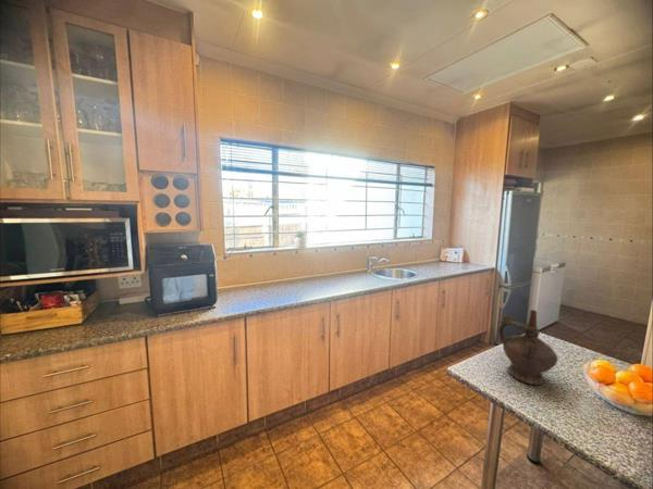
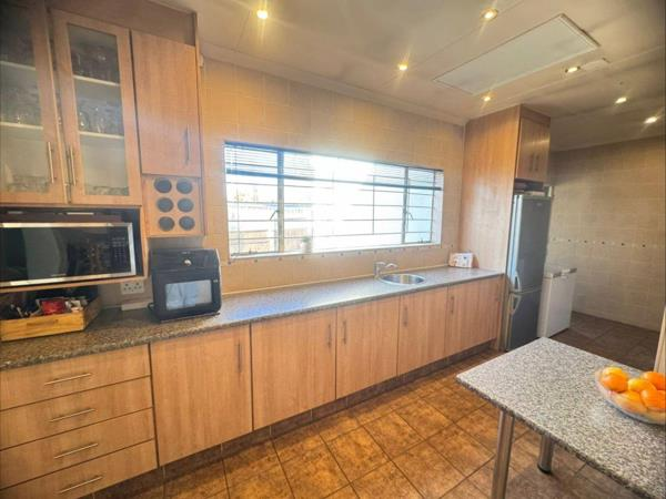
- ceremonial vessel [497,309,558,386]
